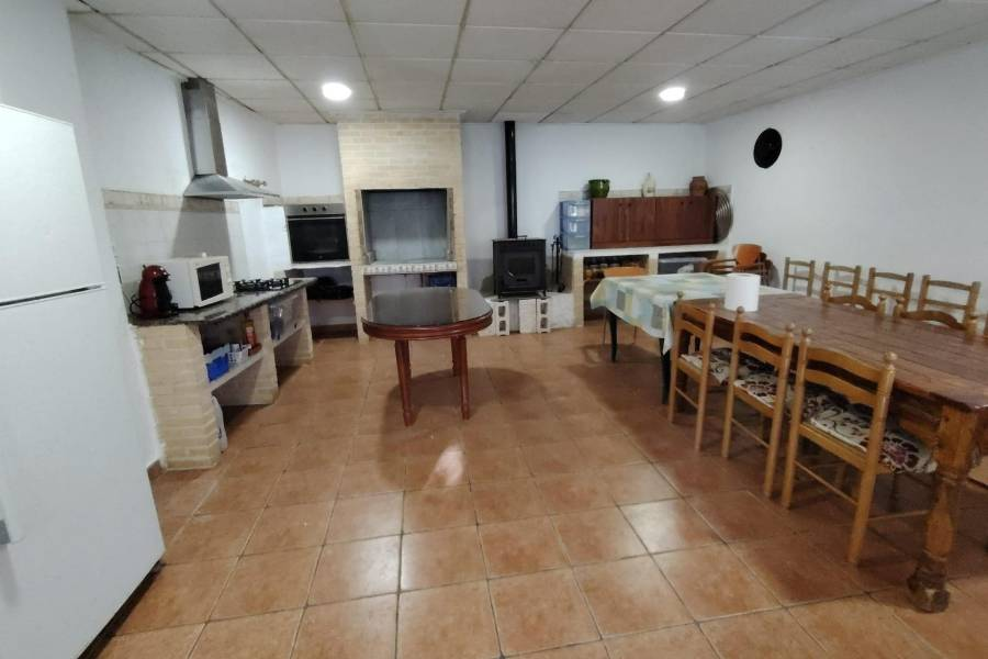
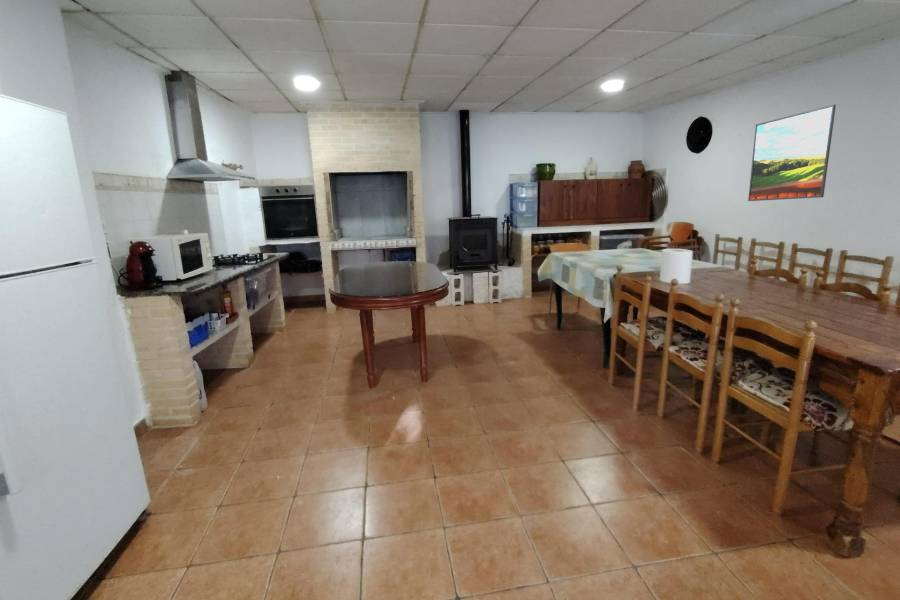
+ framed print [747,104,837,202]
